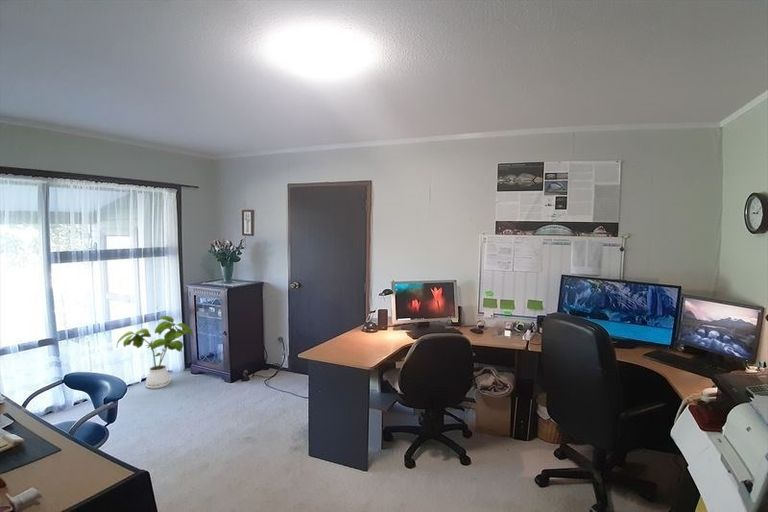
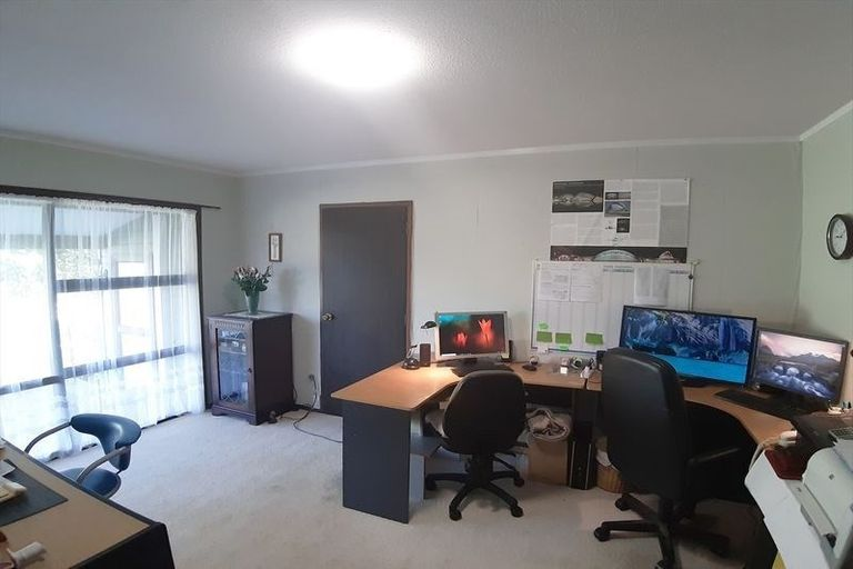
- house plant [116,315,195,390]
